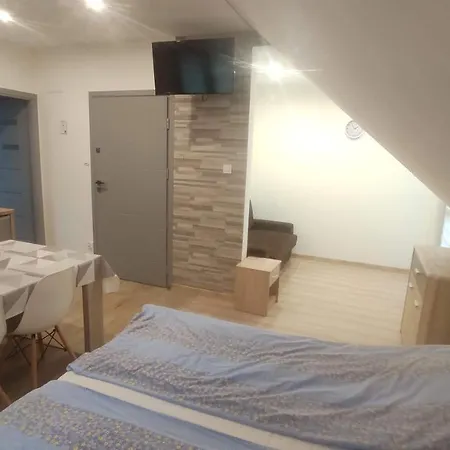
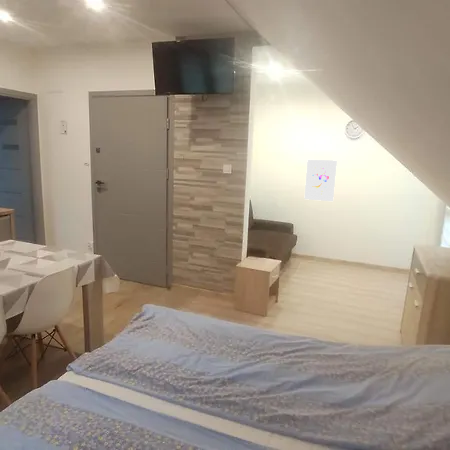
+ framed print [303,159,338,202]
